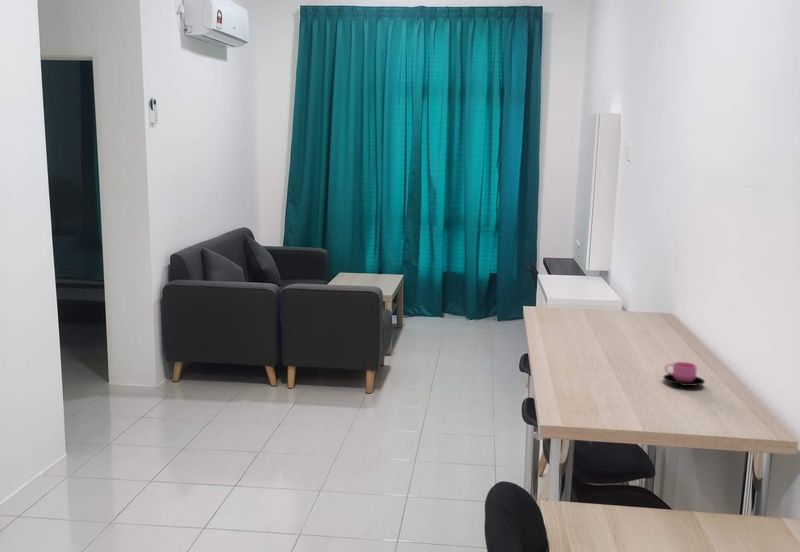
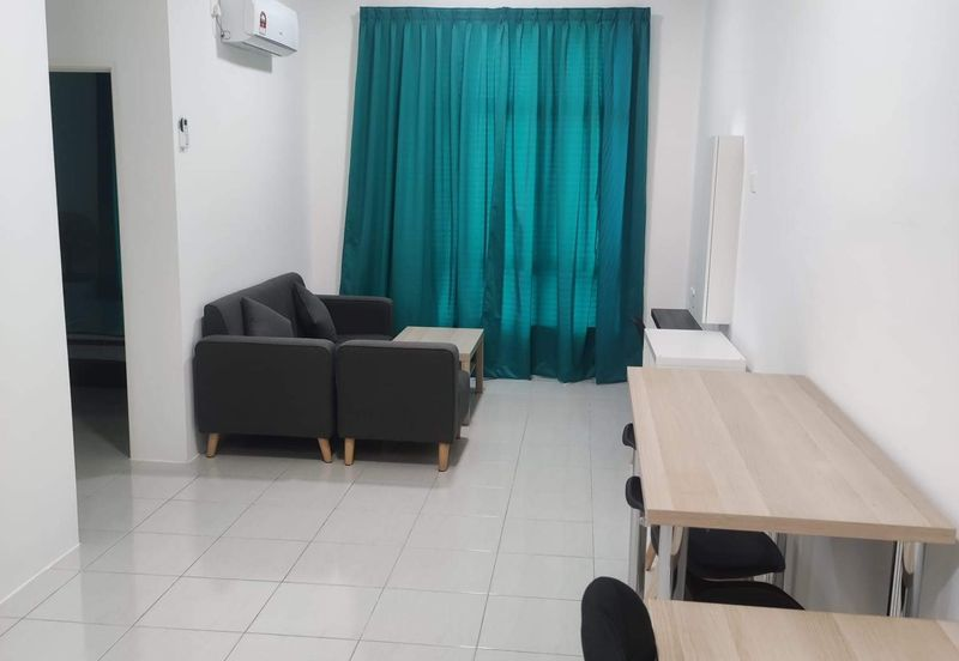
- cup [662,361,706,387]
